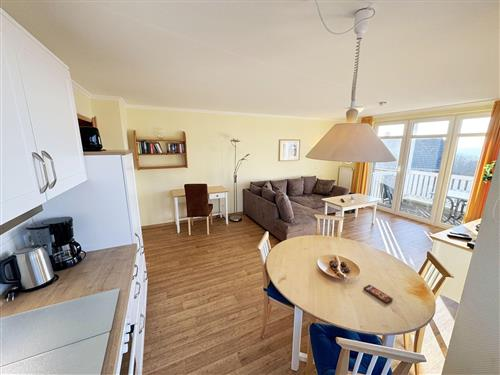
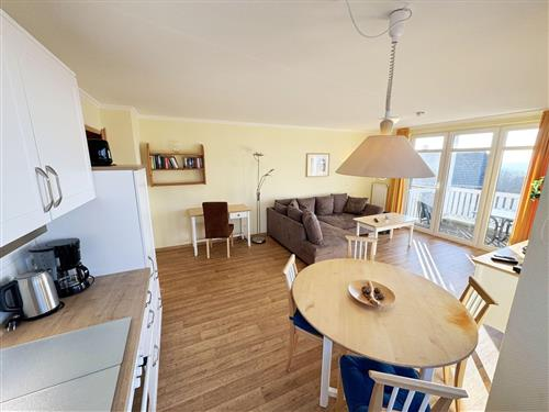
- smartphone [363,284,394,304]
